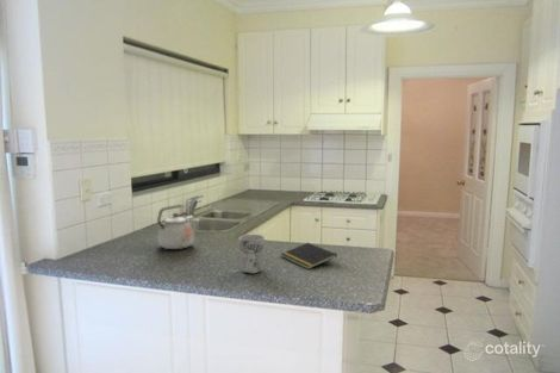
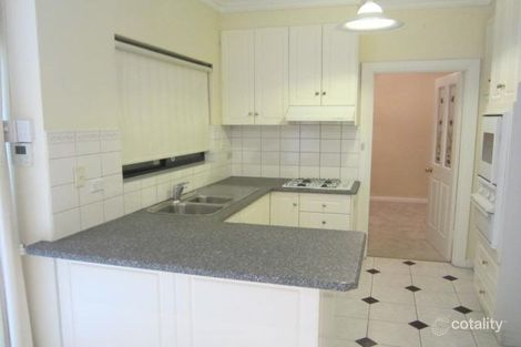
- notepad [280,242,338,271]
- kettle [156,204,195,250]
- cup [238,234,266,275]
